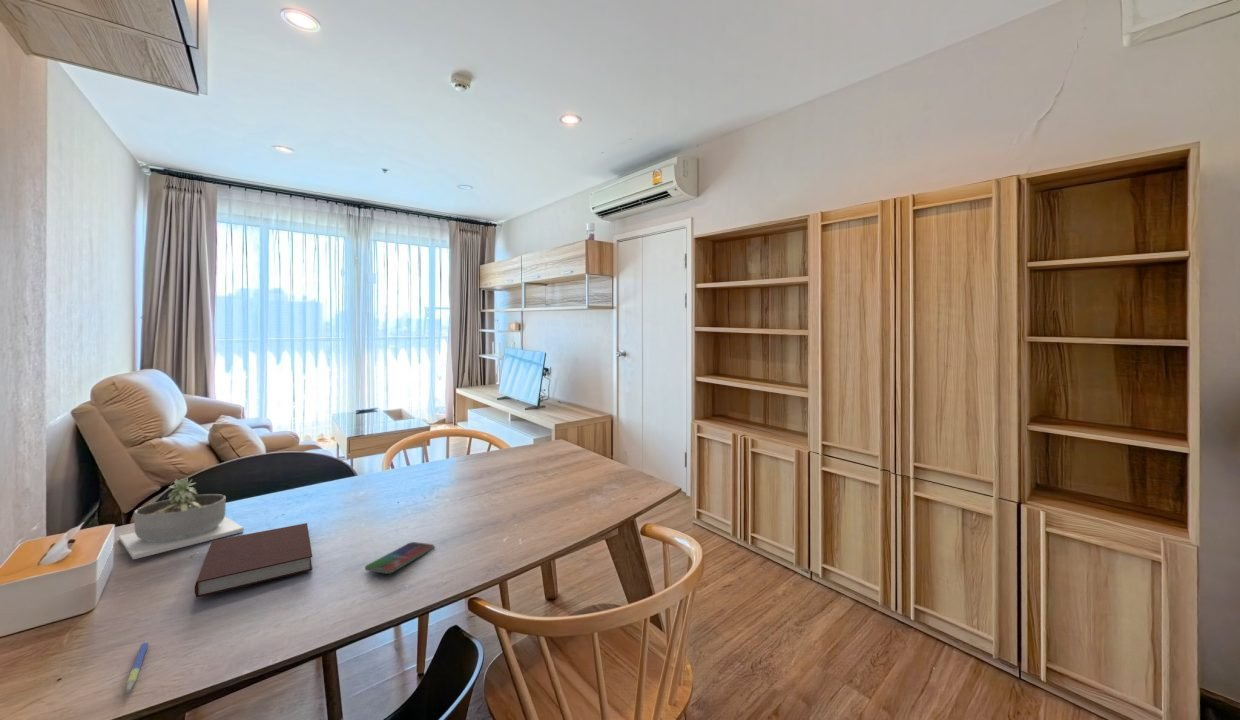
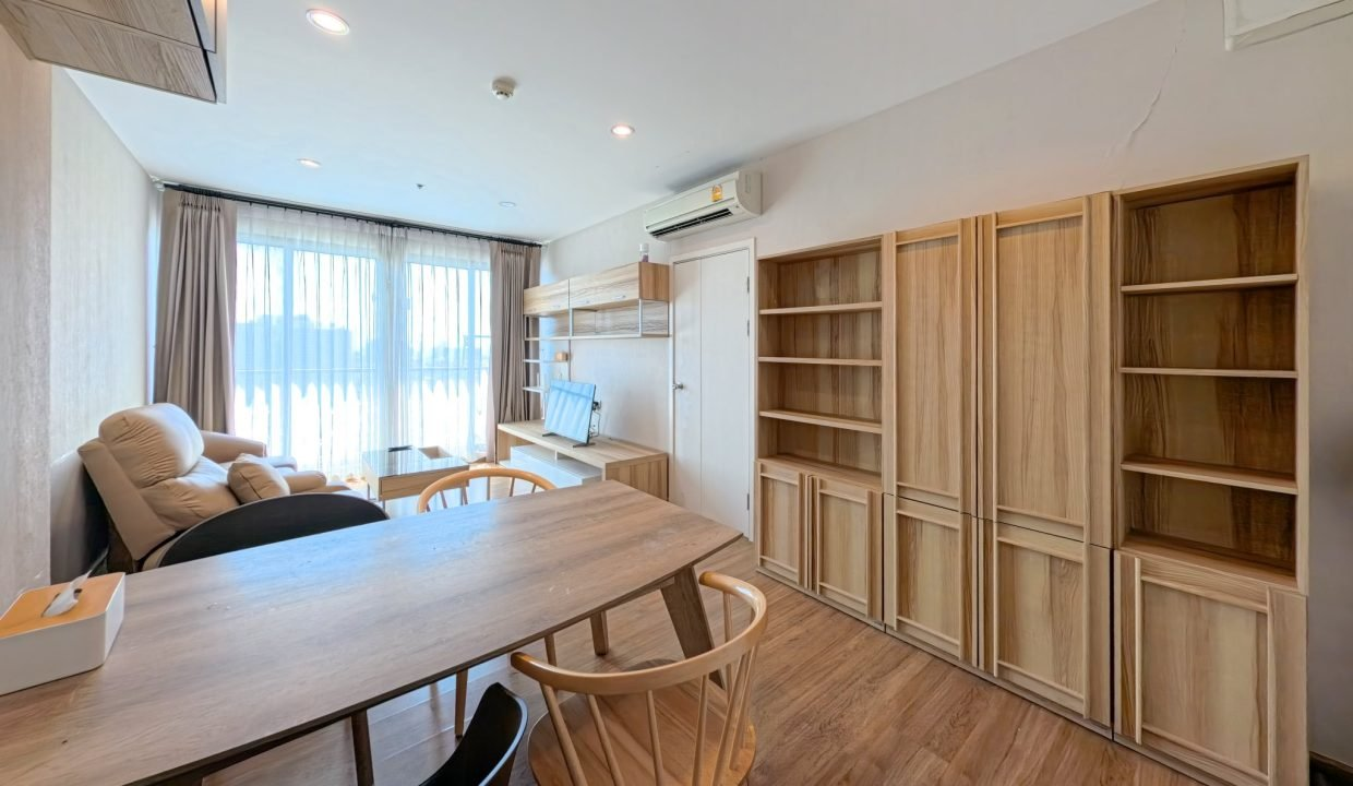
- smartphone [364,541,435,575]
- succulent planter [118,477,245,560]
- pen [125,639,150,693]
- notebook [194,522,313,598]
